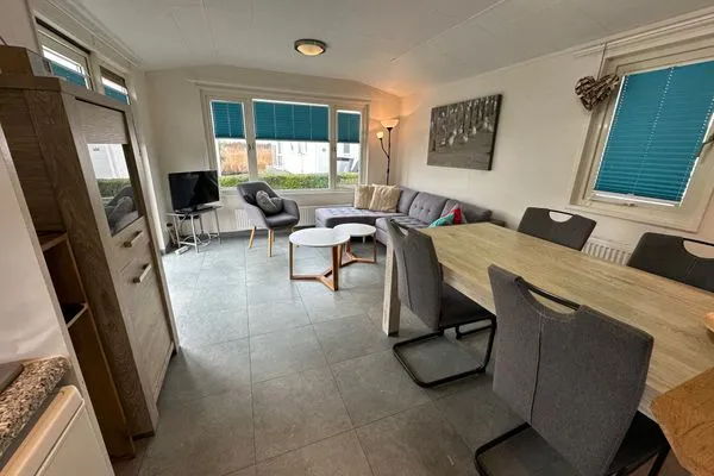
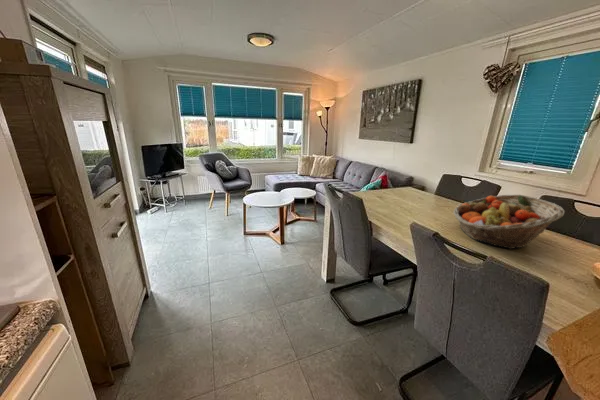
+ fruit basket [452,194,566,250]
